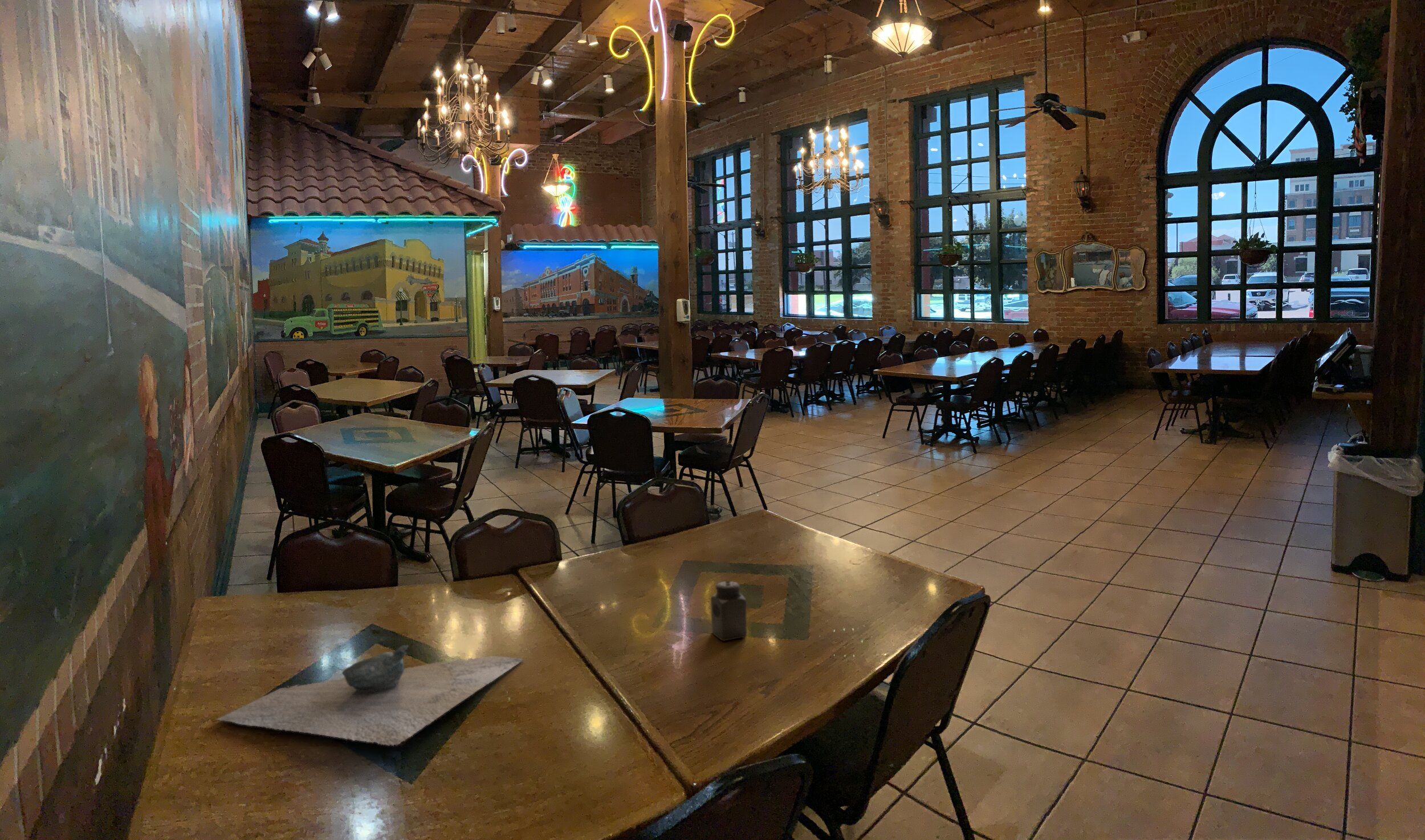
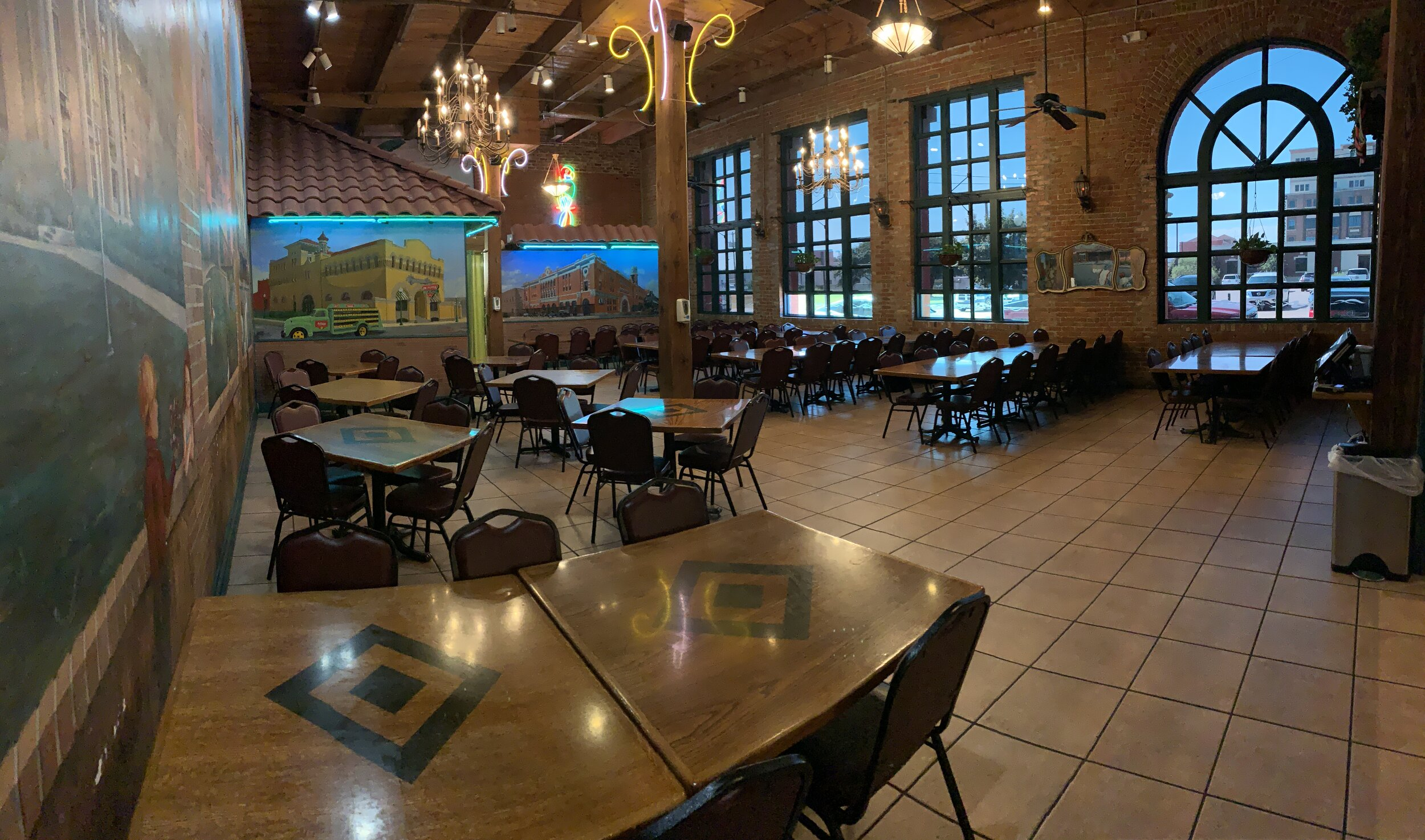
- salt shaker [710,581,747,642]
- napkin [215,644,525,747]
